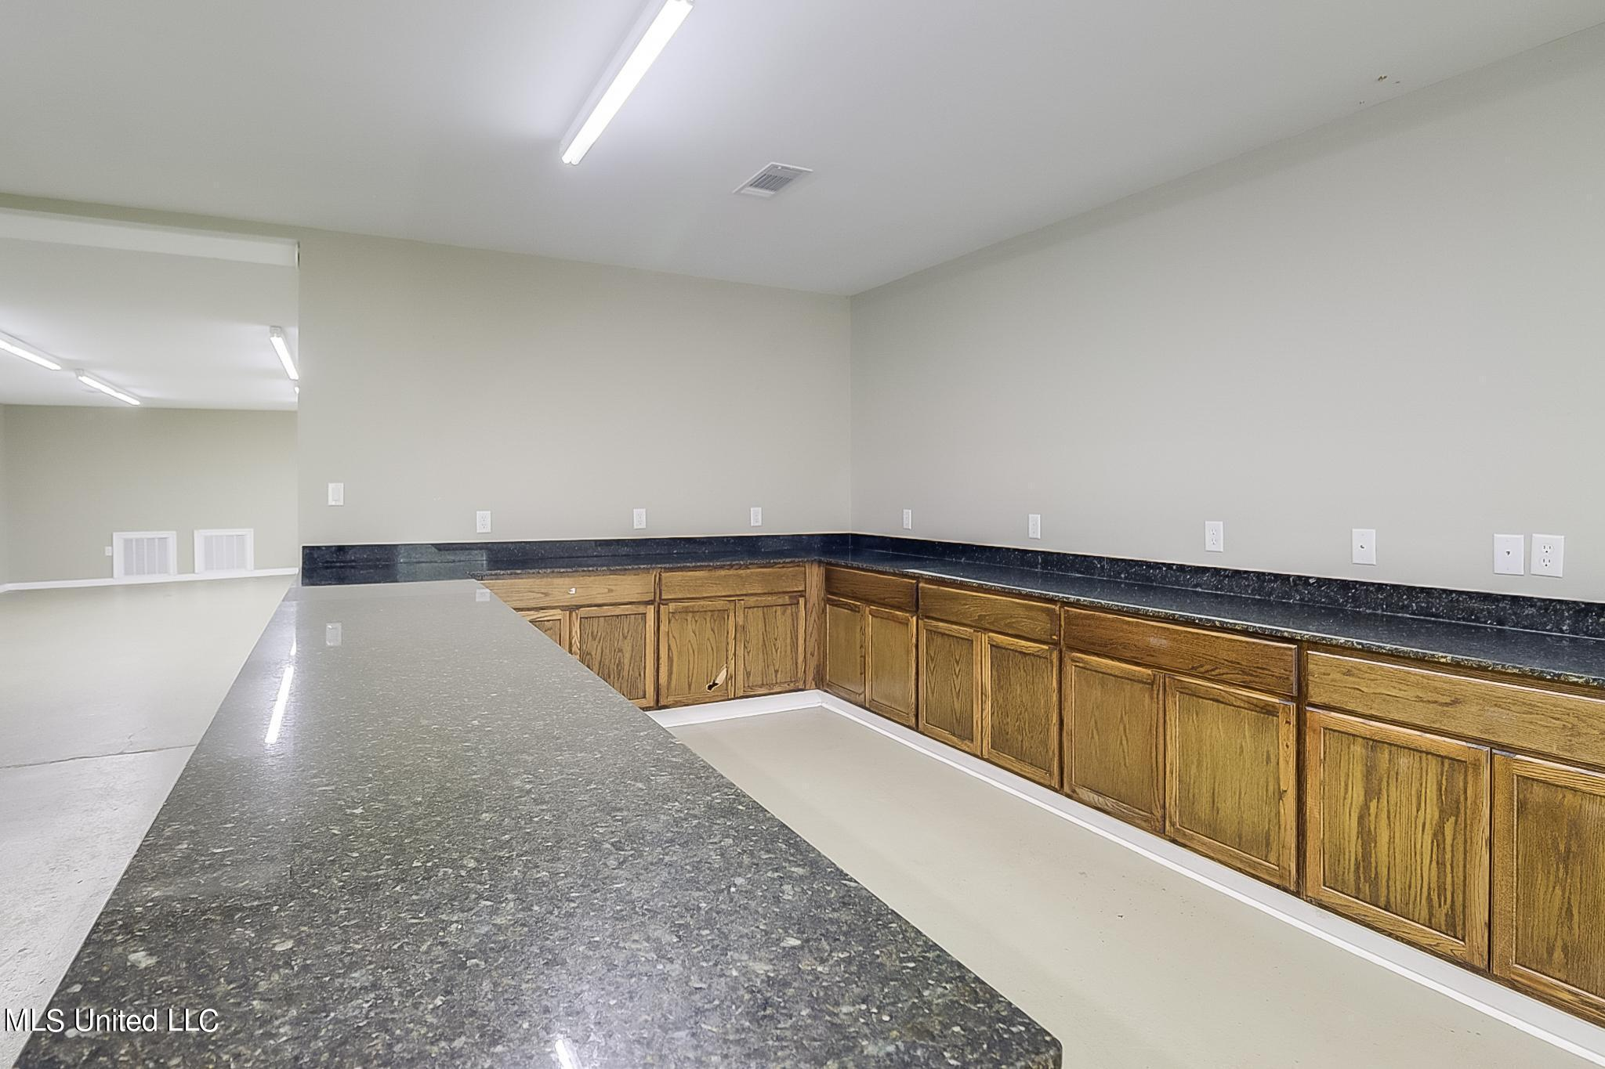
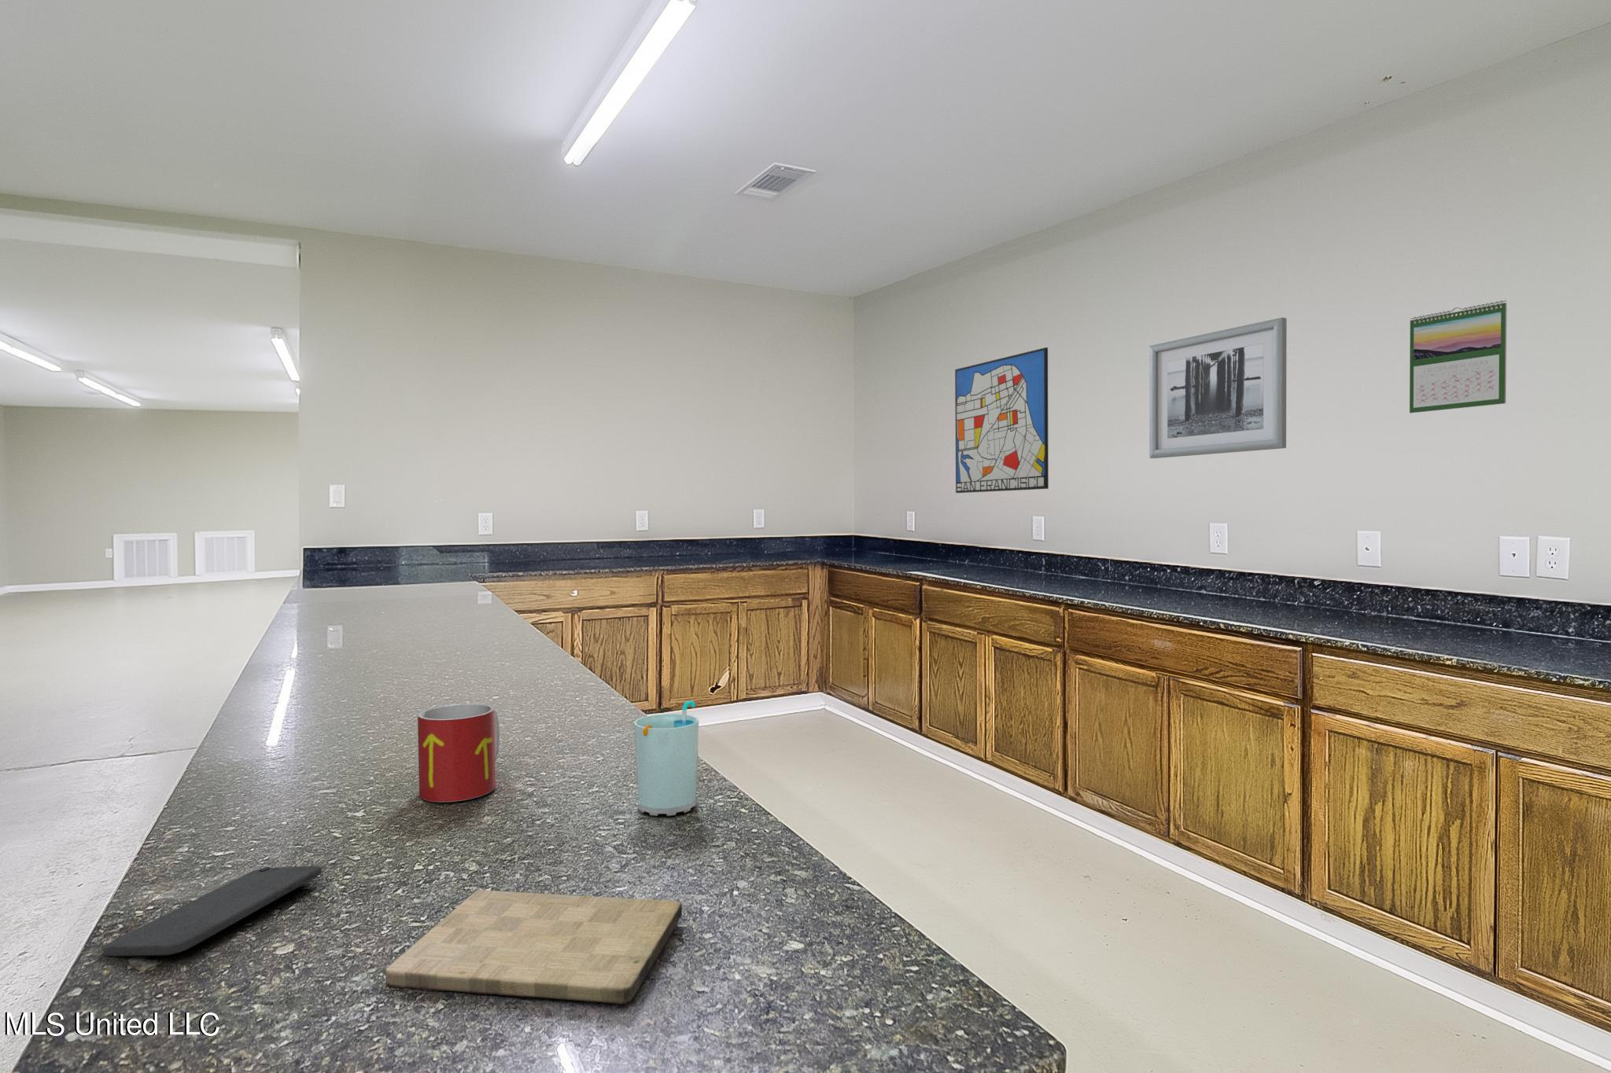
+ smartphone [102,865,322,958]
+ calendar [1409,299,1507,413]
+ cutting board [384,890,683,1005]
+ wall art [1149,317,1288,459]
+ cup [634,701,699,817]
+ wall art [955,346,1049,493]
+ mug [417,703,501,802]
